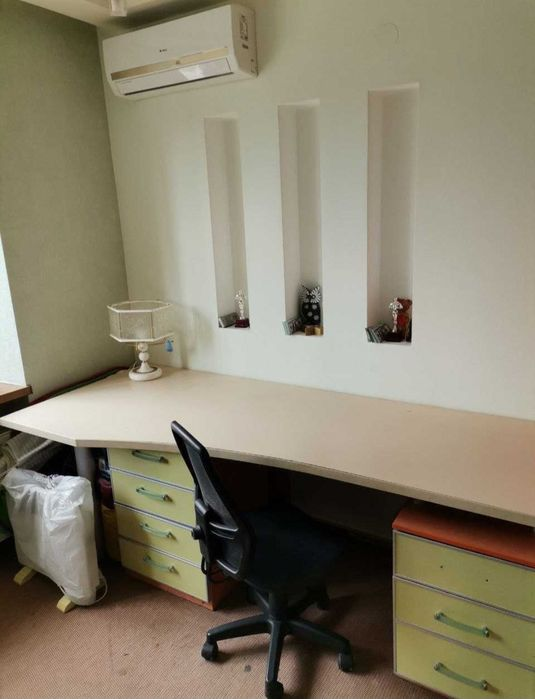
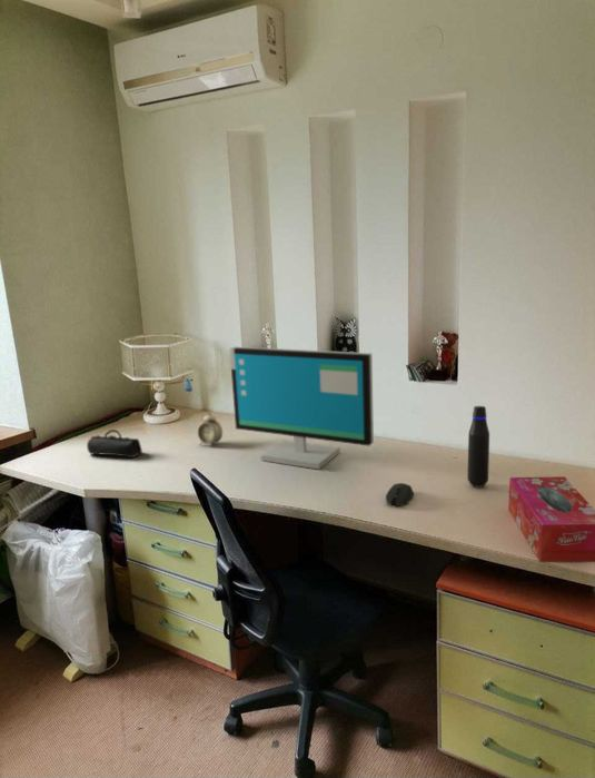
+ pencil case [86,429,143,459]
+ water bottle [466,405,490,489]
+ computer mouse [385,482,415,508]
+ tissue box [507,475,595,563]
+ alarm clock [197,407,224,449]
+ computer monitor [228,345,375,471]
